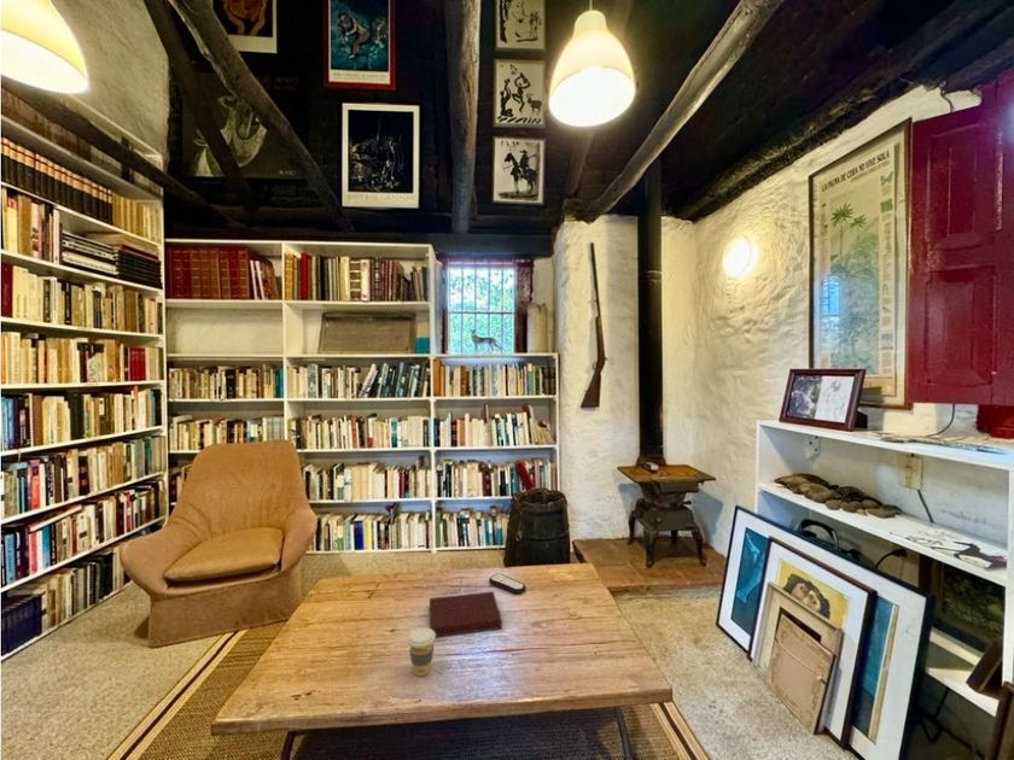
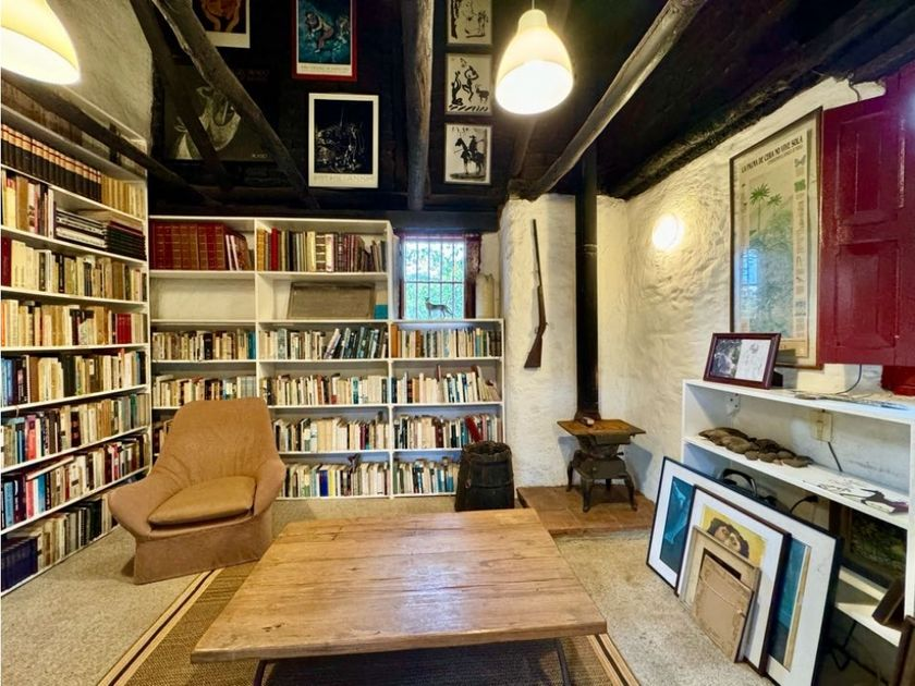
- remote control [488,573,528,595]
- notebook [429,590,503,638]
- coffee cup [407,626,437,678]
